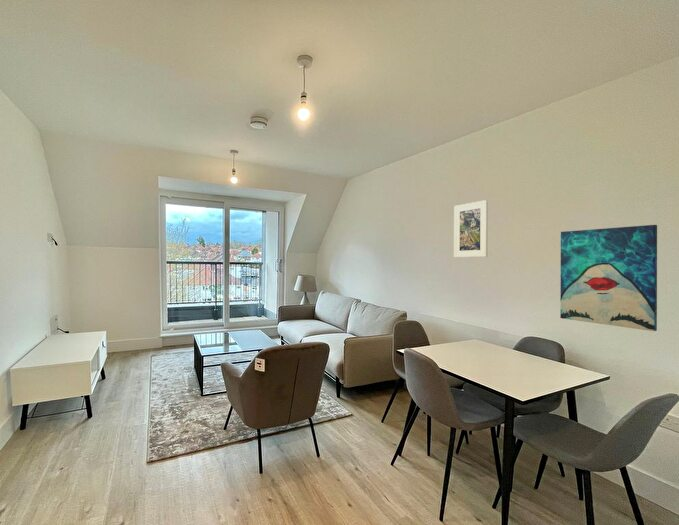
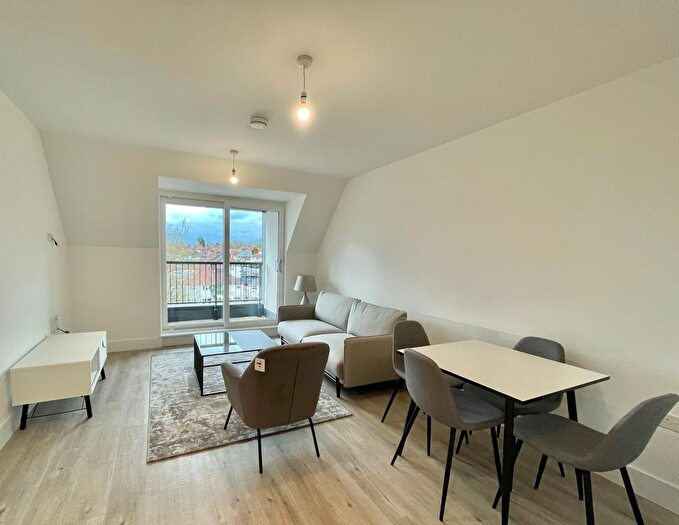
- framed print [453,199,489,258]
- wall art [559,224,658,332]
